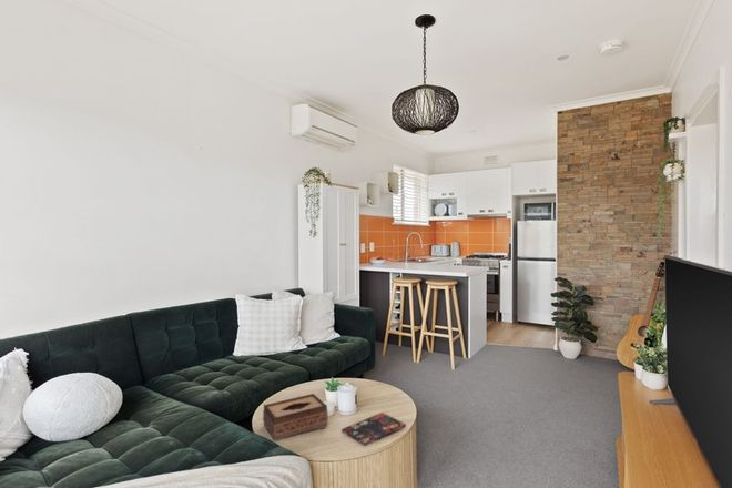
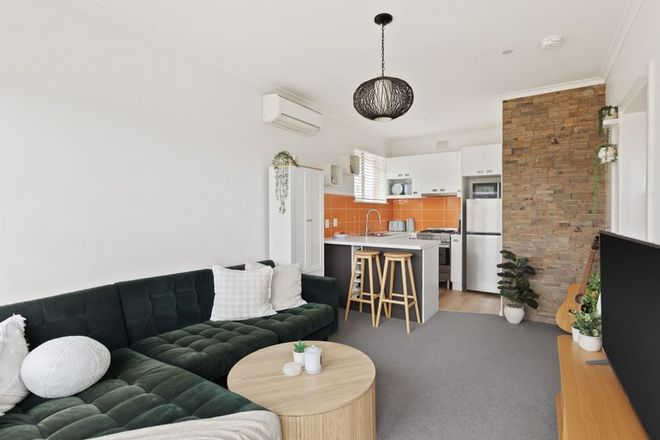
- book [340,411,407,447]
- tissue box [262,393,329,443]
